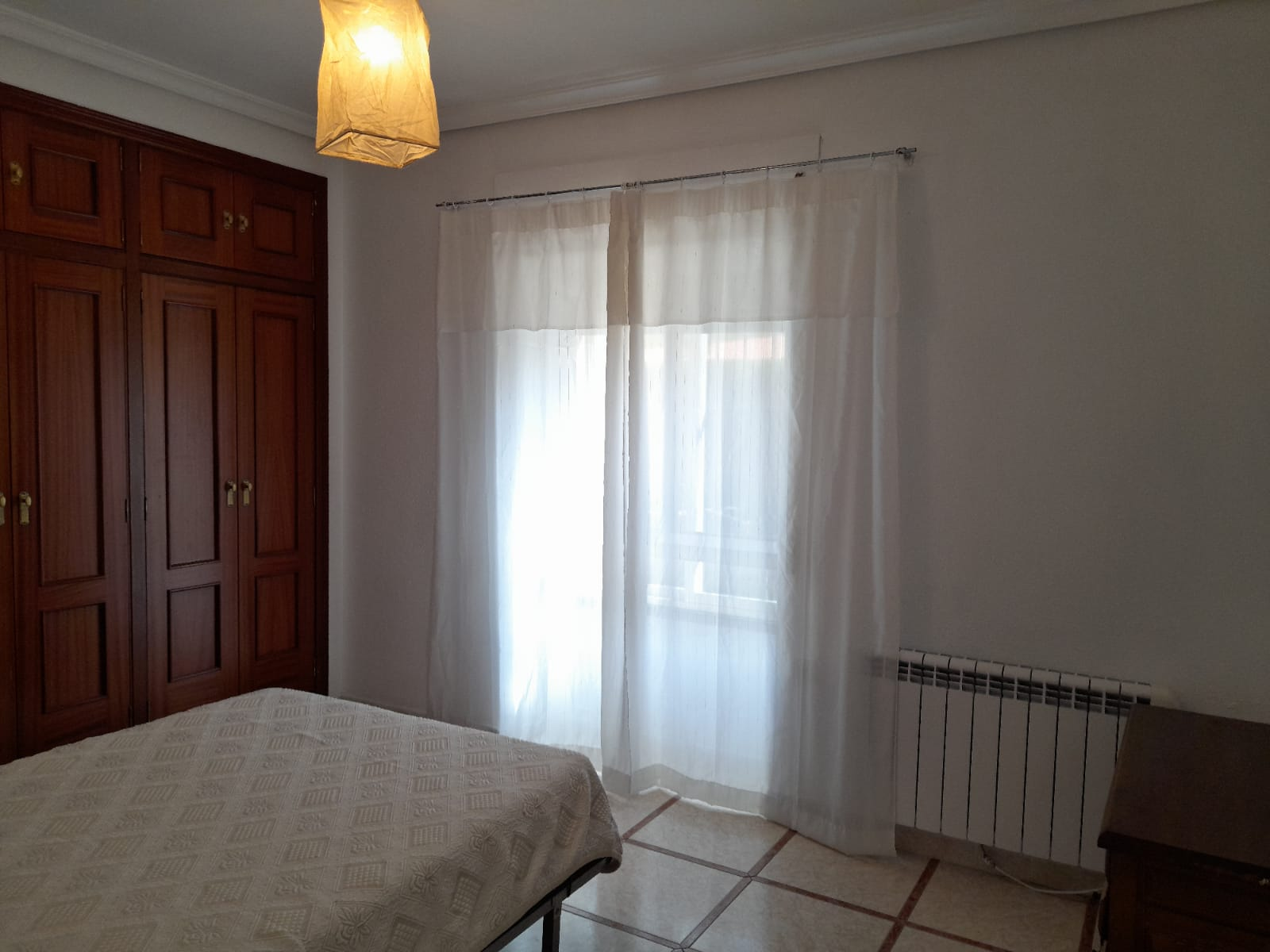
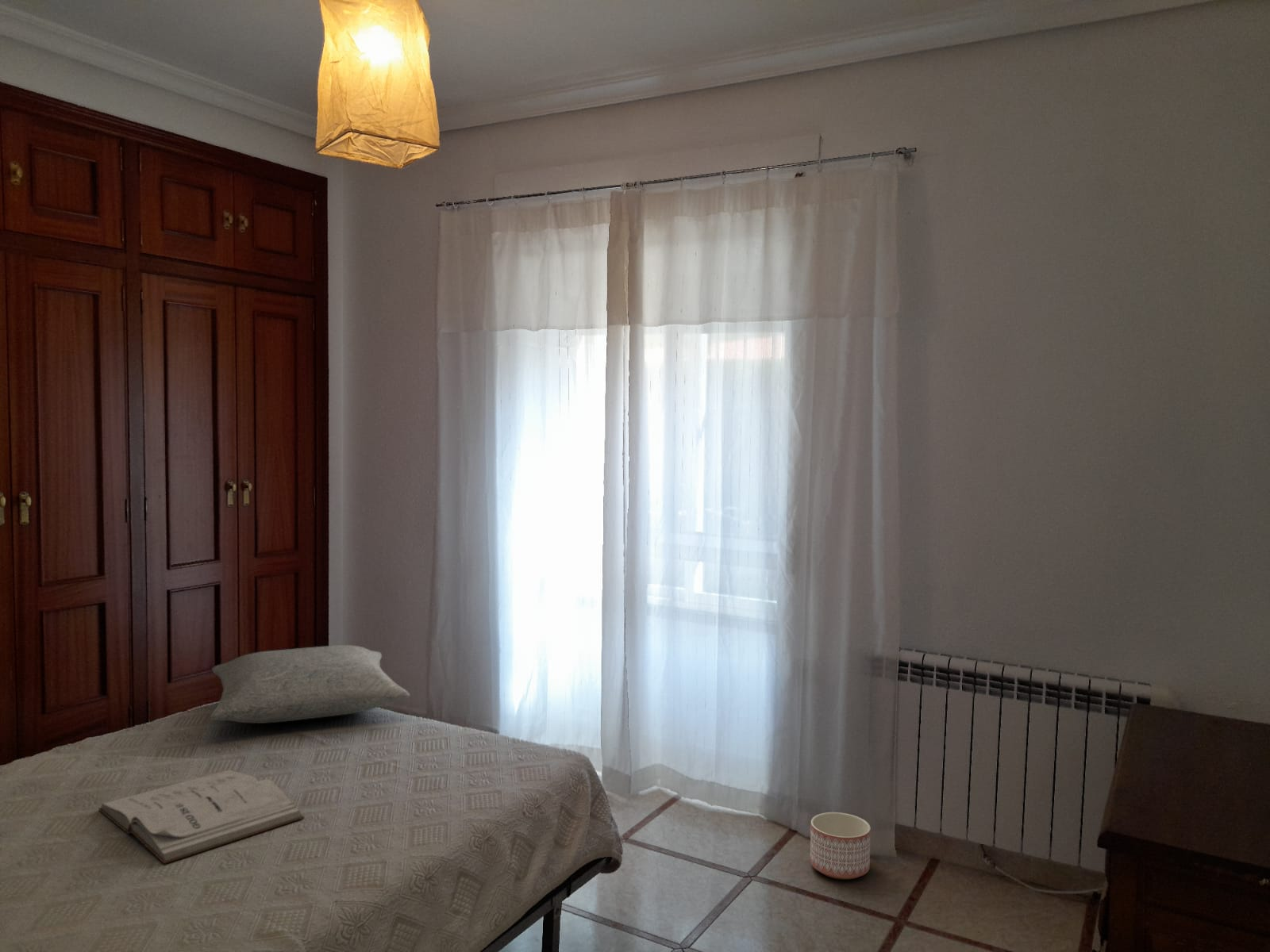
+ book [98,769,305,865]
+ planter [810,812,872,881]
+ pillow [210,644,410,724]
